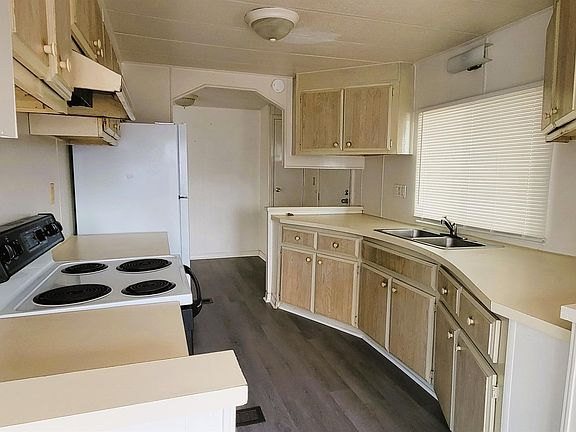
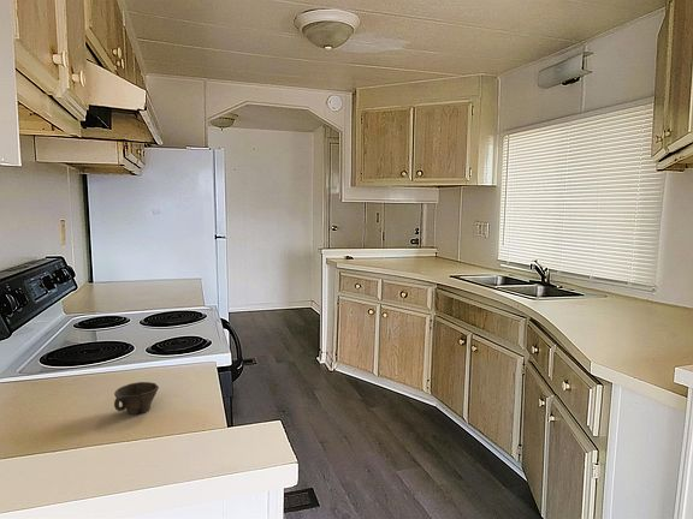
+ cup [113,381,160,416]
